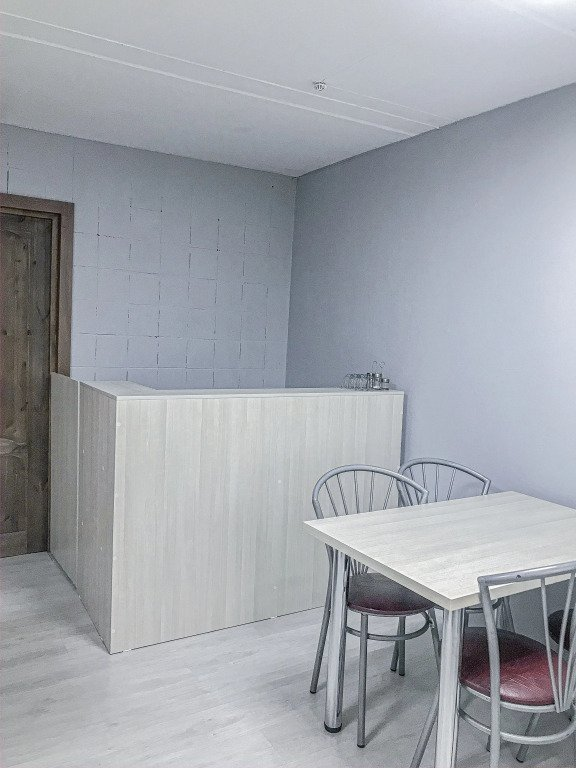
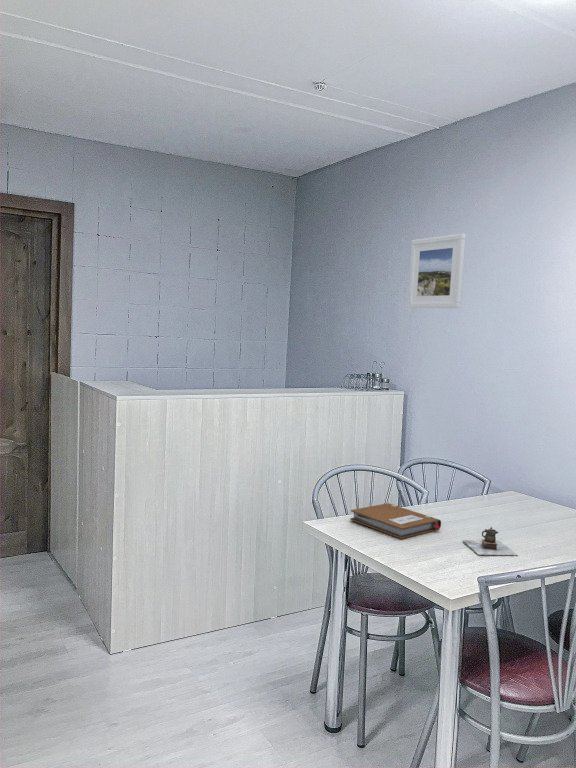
+ teapot [462,526,519,556]
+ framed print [407,233,467,309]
+ notebook [349,502,442,540]
